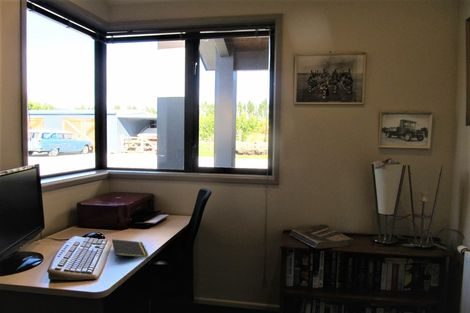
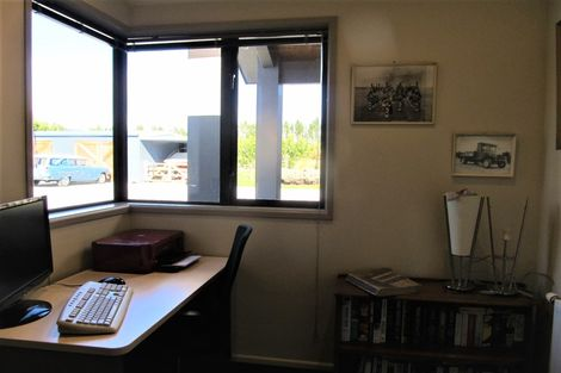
- notepad [111,238,149,262]
